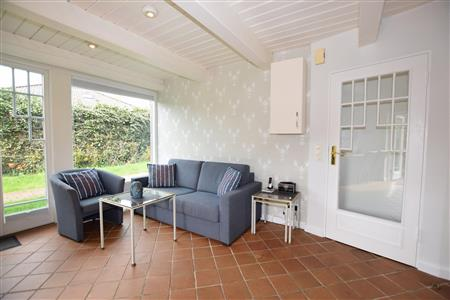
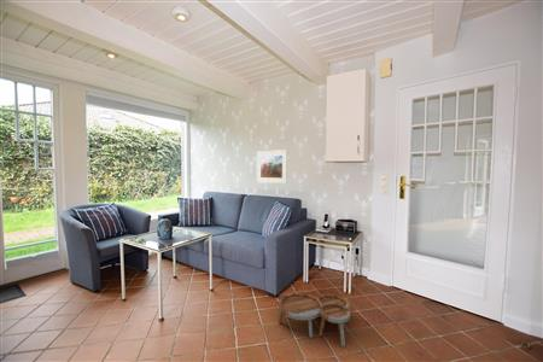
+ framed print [256,148,288,185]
+ nesting tables [278,292,351,348]
